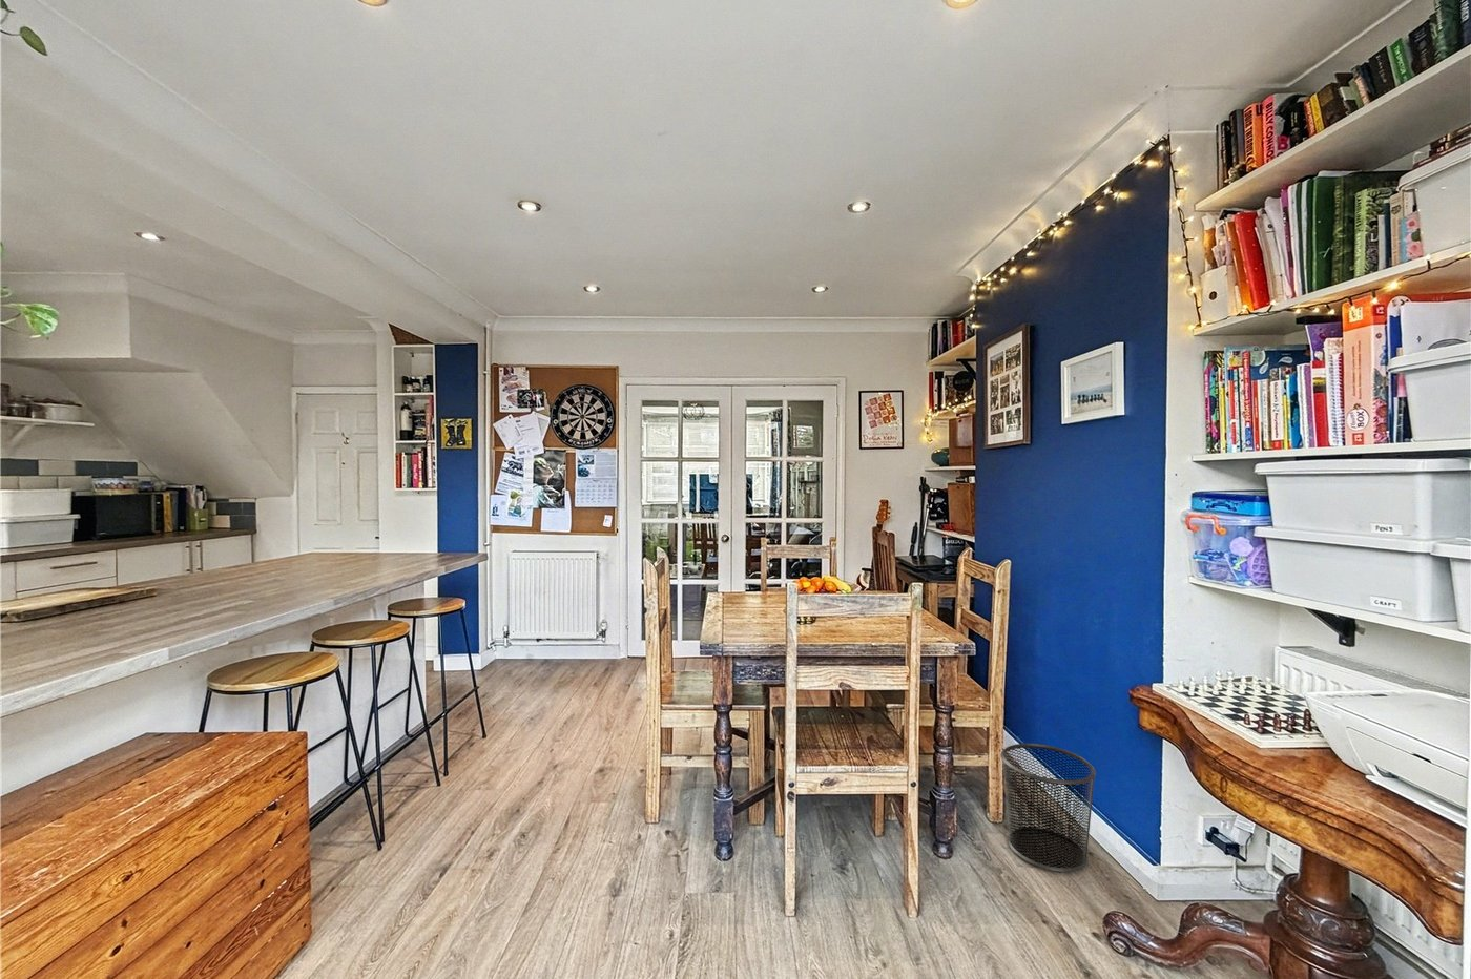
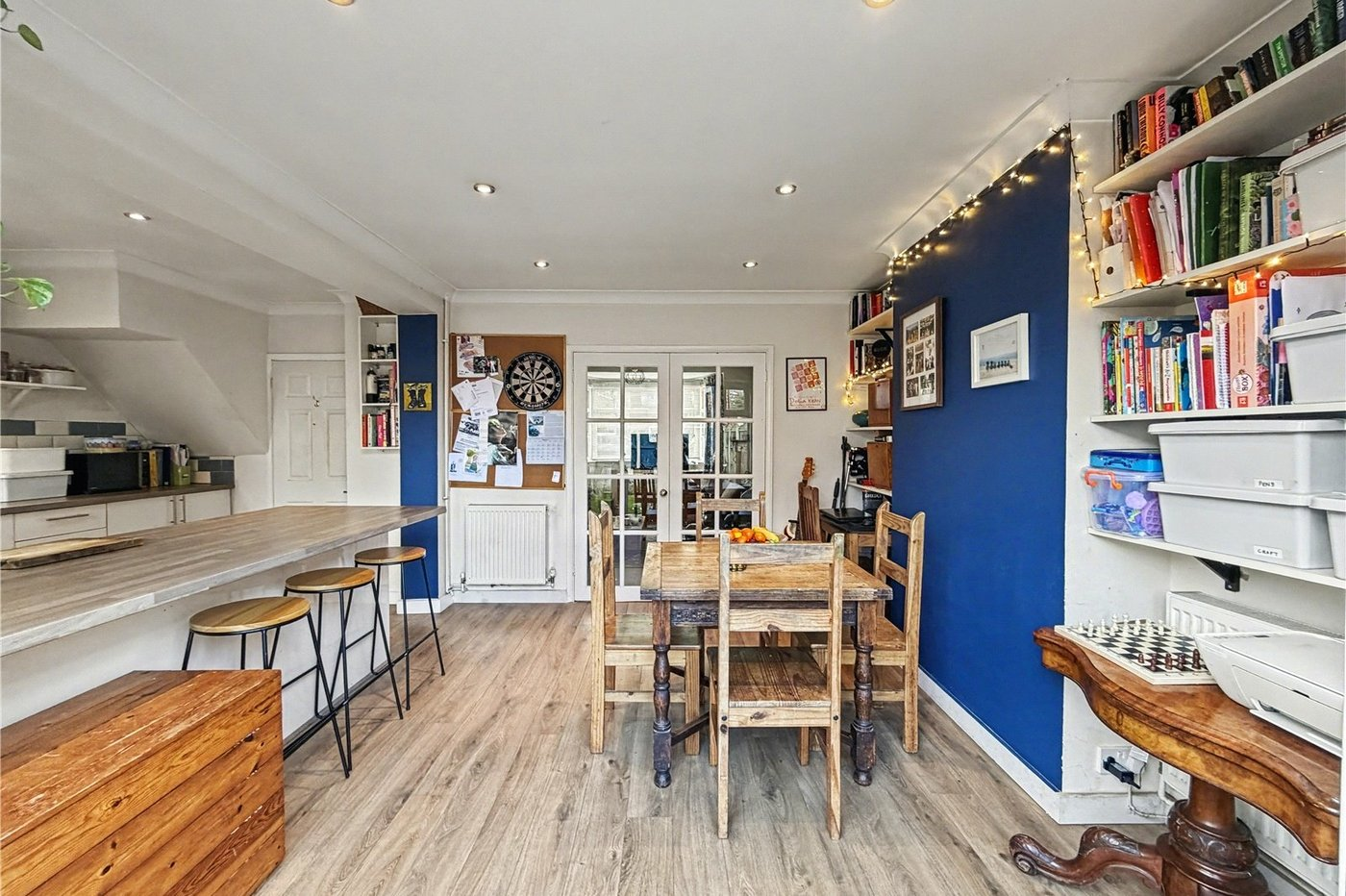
- waste bin [999,743,1097,873]
